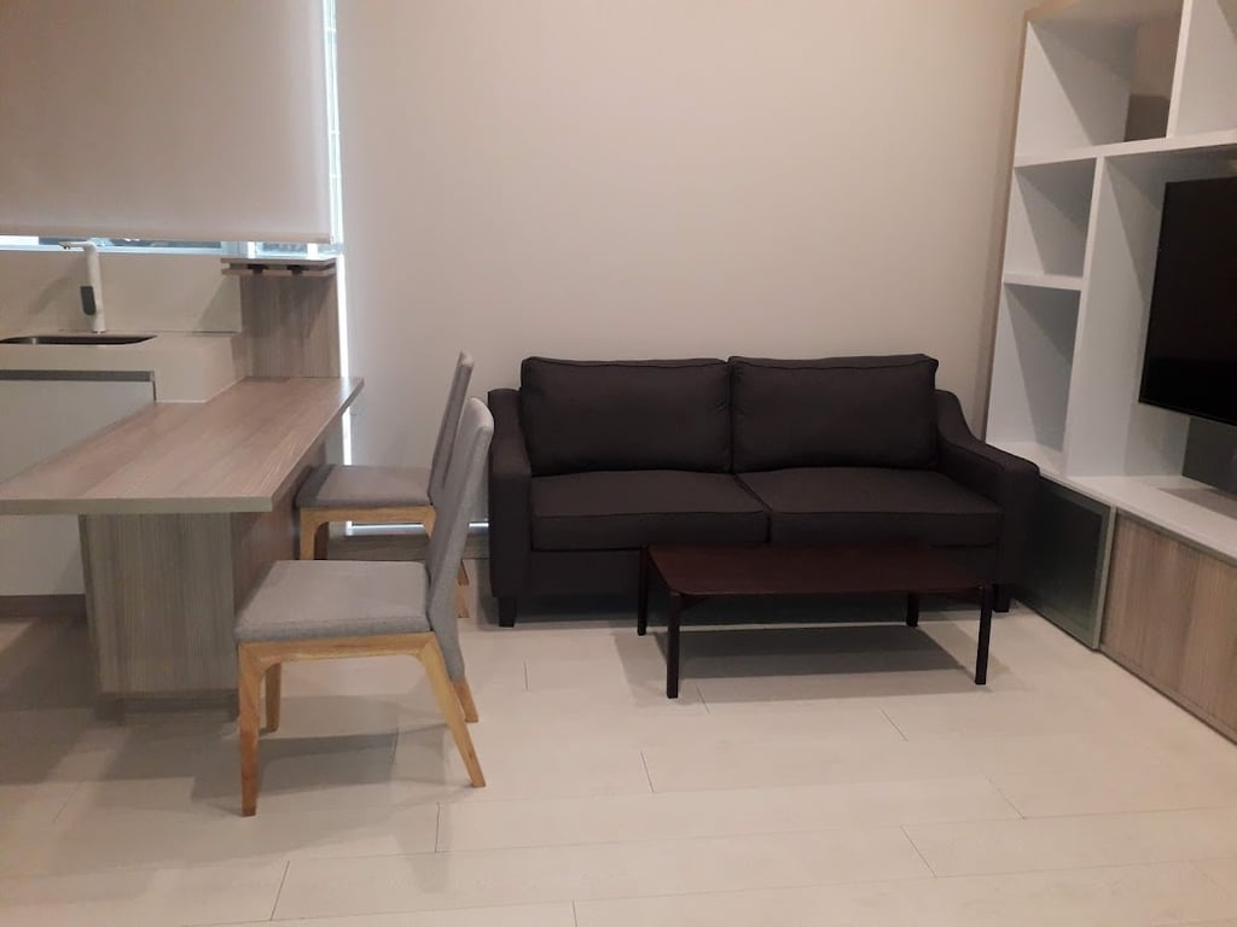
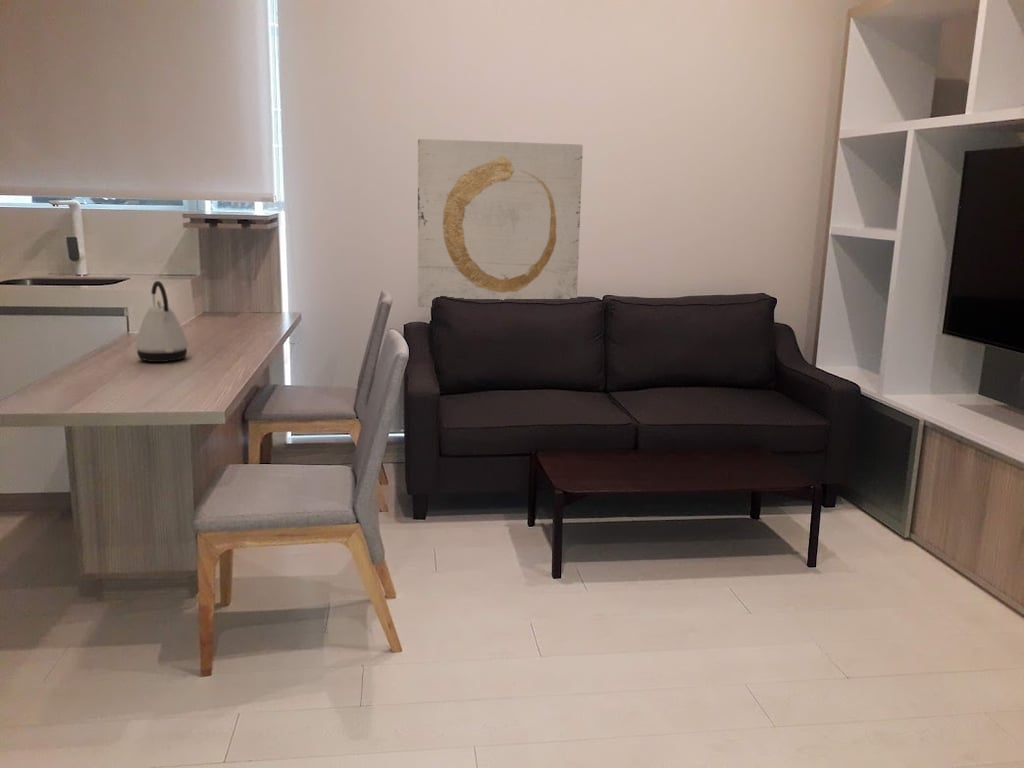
+ kettle [134,280,190,363]
+ wall art [417,138,584,308]
